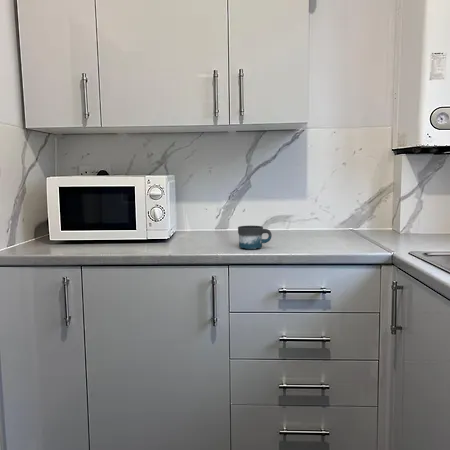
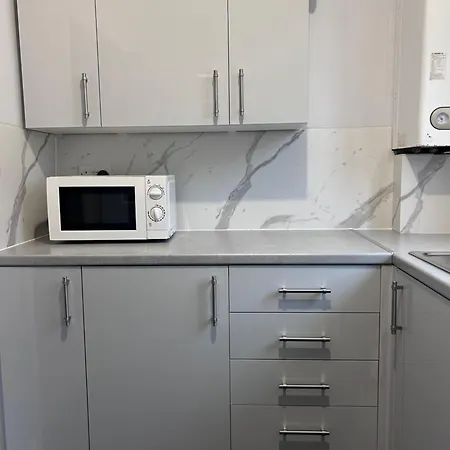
- mug [237,225,273,250]
